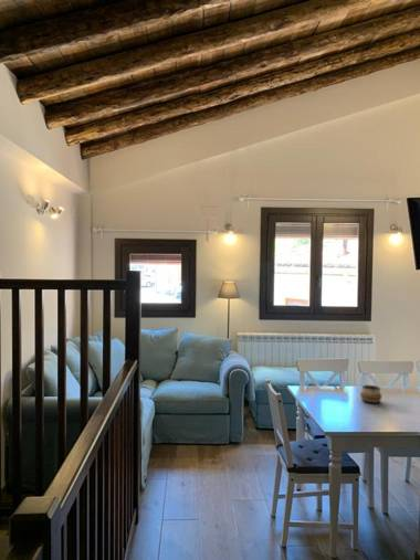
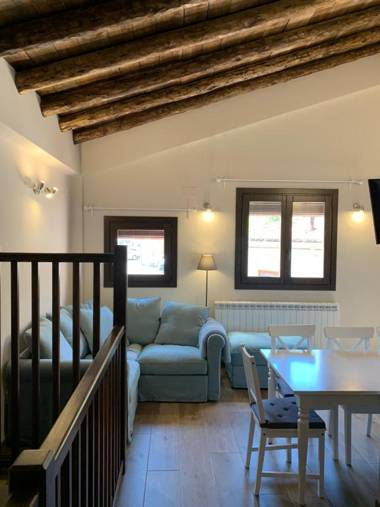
- decorative bowl [359,384,384,404]
